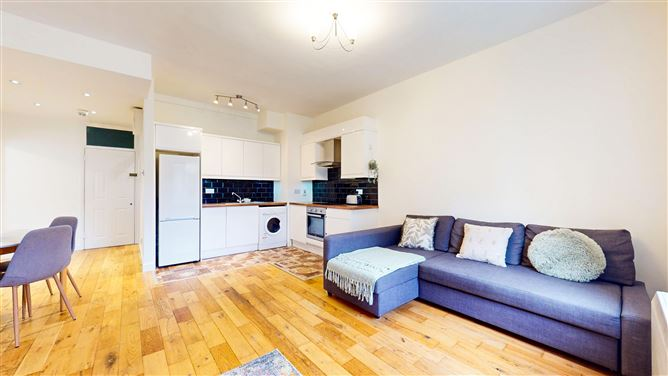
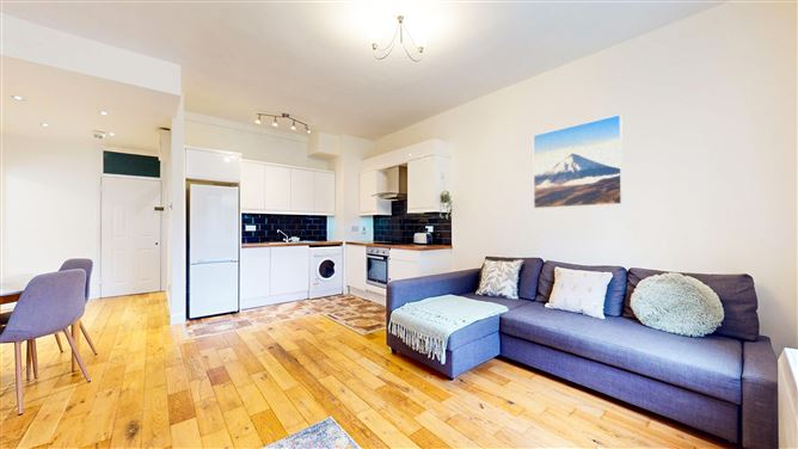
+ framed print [533,113,624,209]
